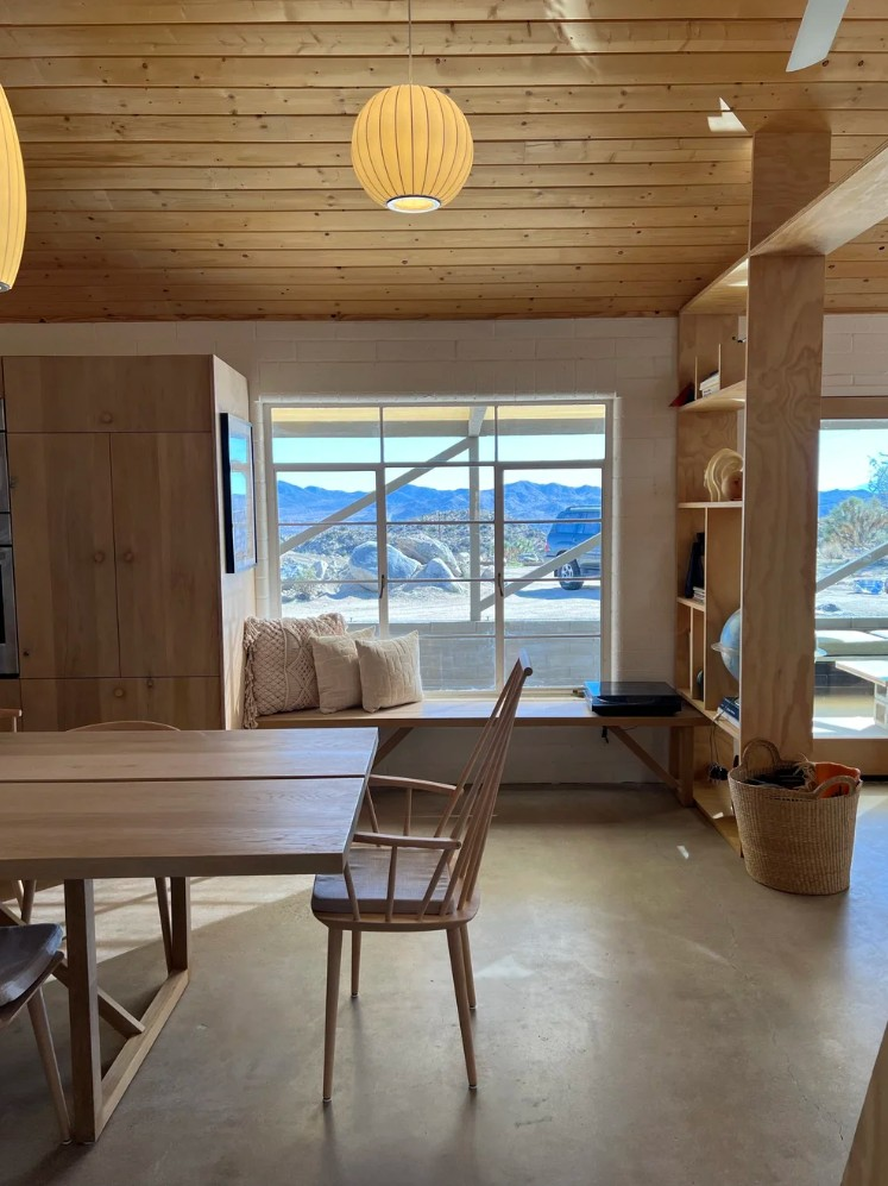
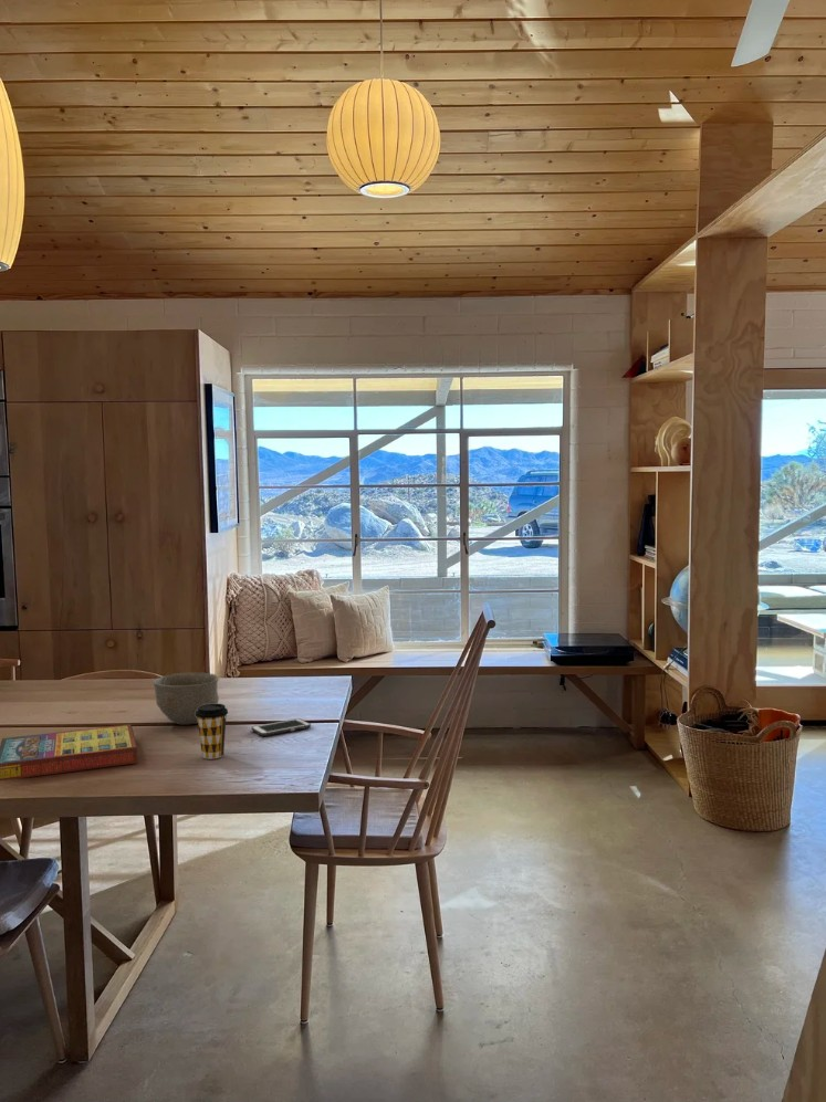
+ game compilation box [0,723,139,781]
+ cell phone [250,717,312,737]
+ bowl [151,672,220,726]
+ coffee cup [196,703,229,760]
